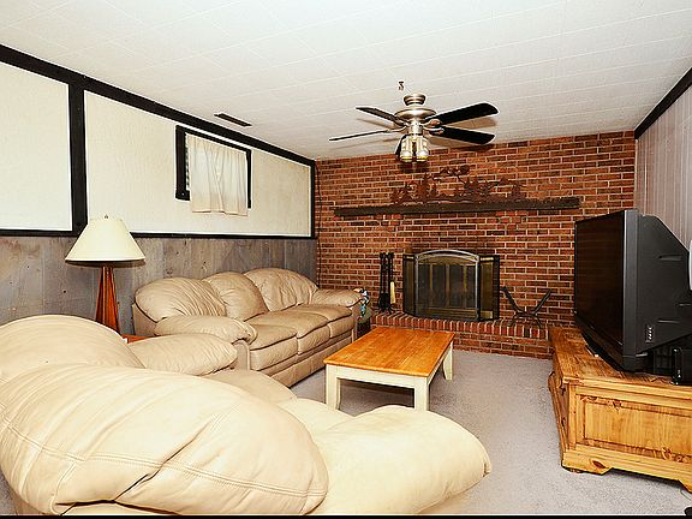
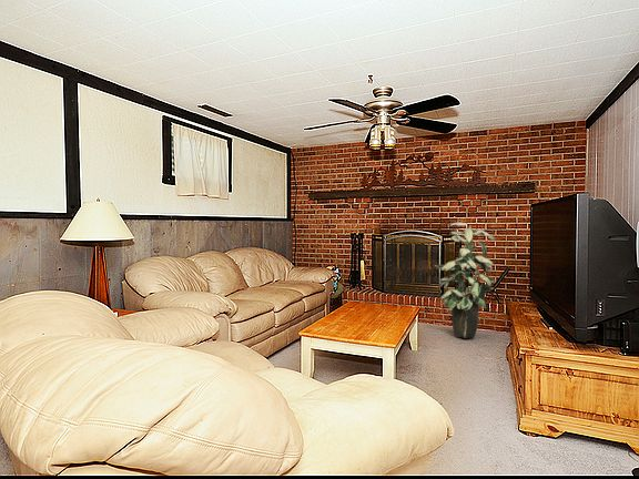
+ indoor plant [434,222,497,339]
